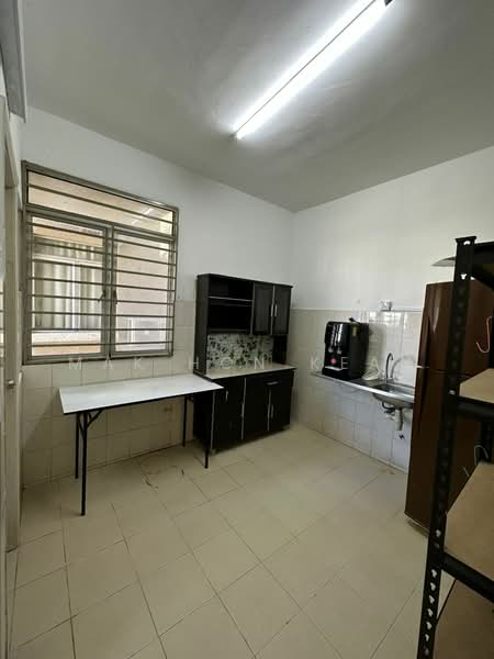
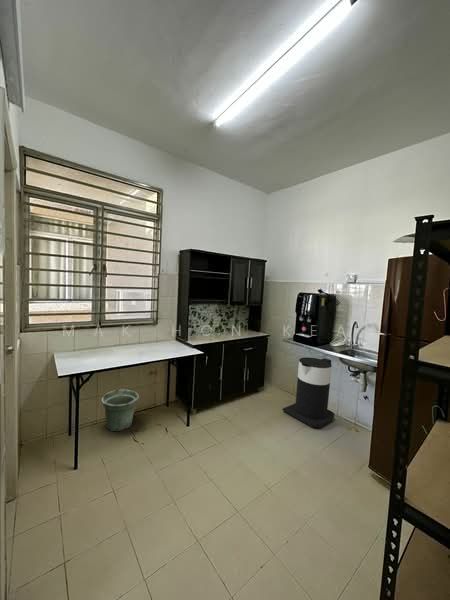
+ flower pot [101,389,140,432]
+ trash can [281,356,335,428]
